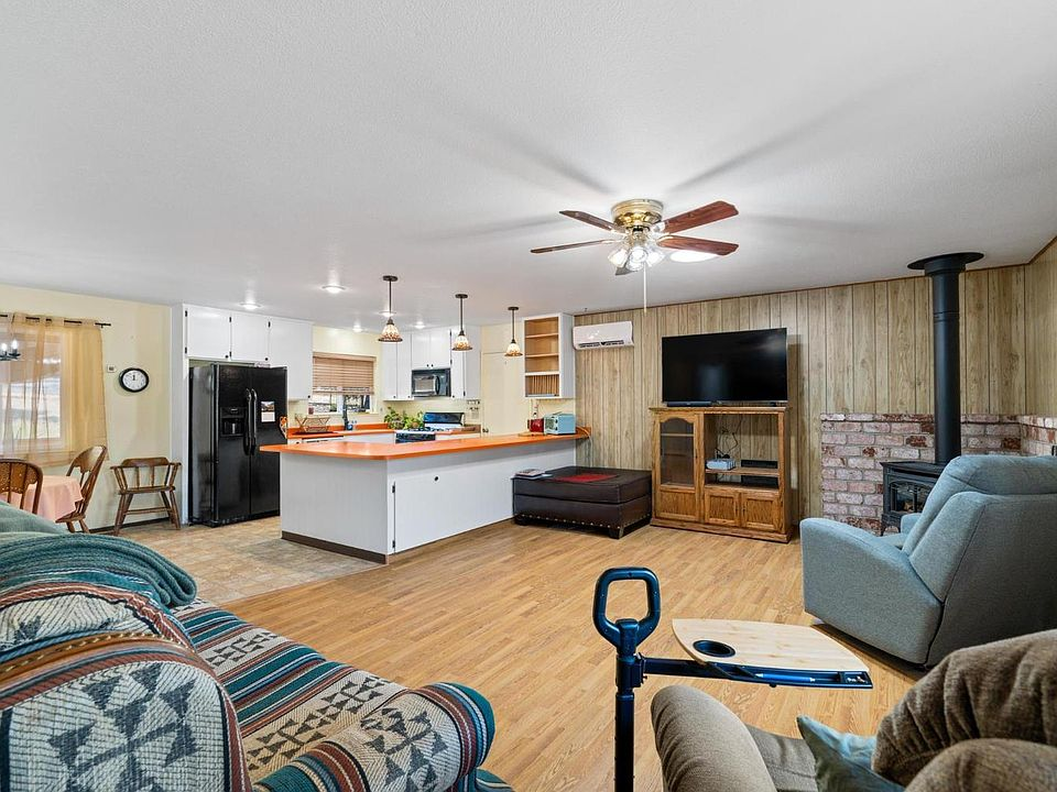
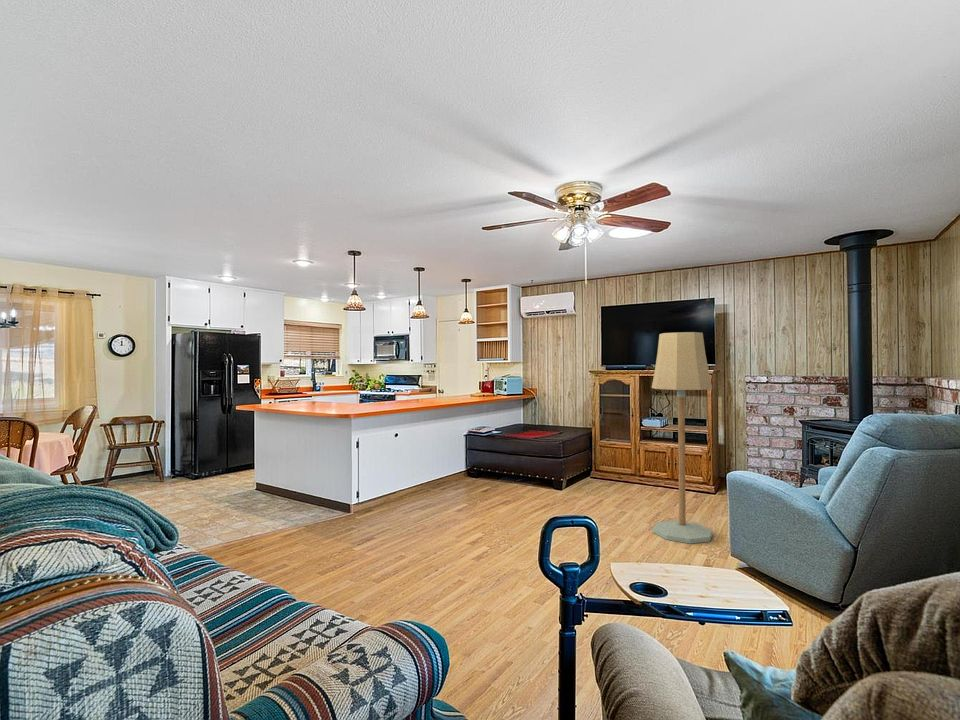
+ floor lamp [651,331,713,545]
